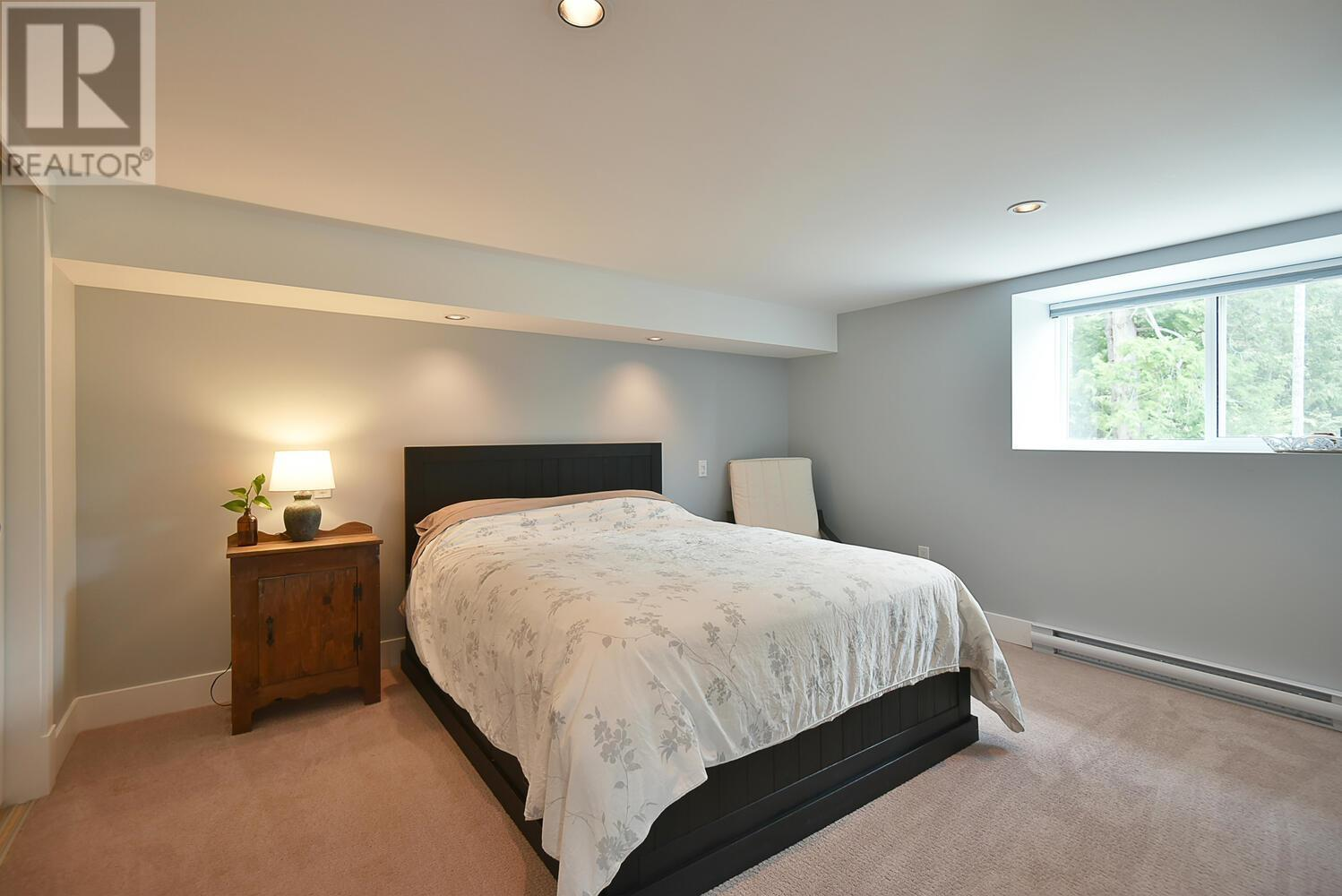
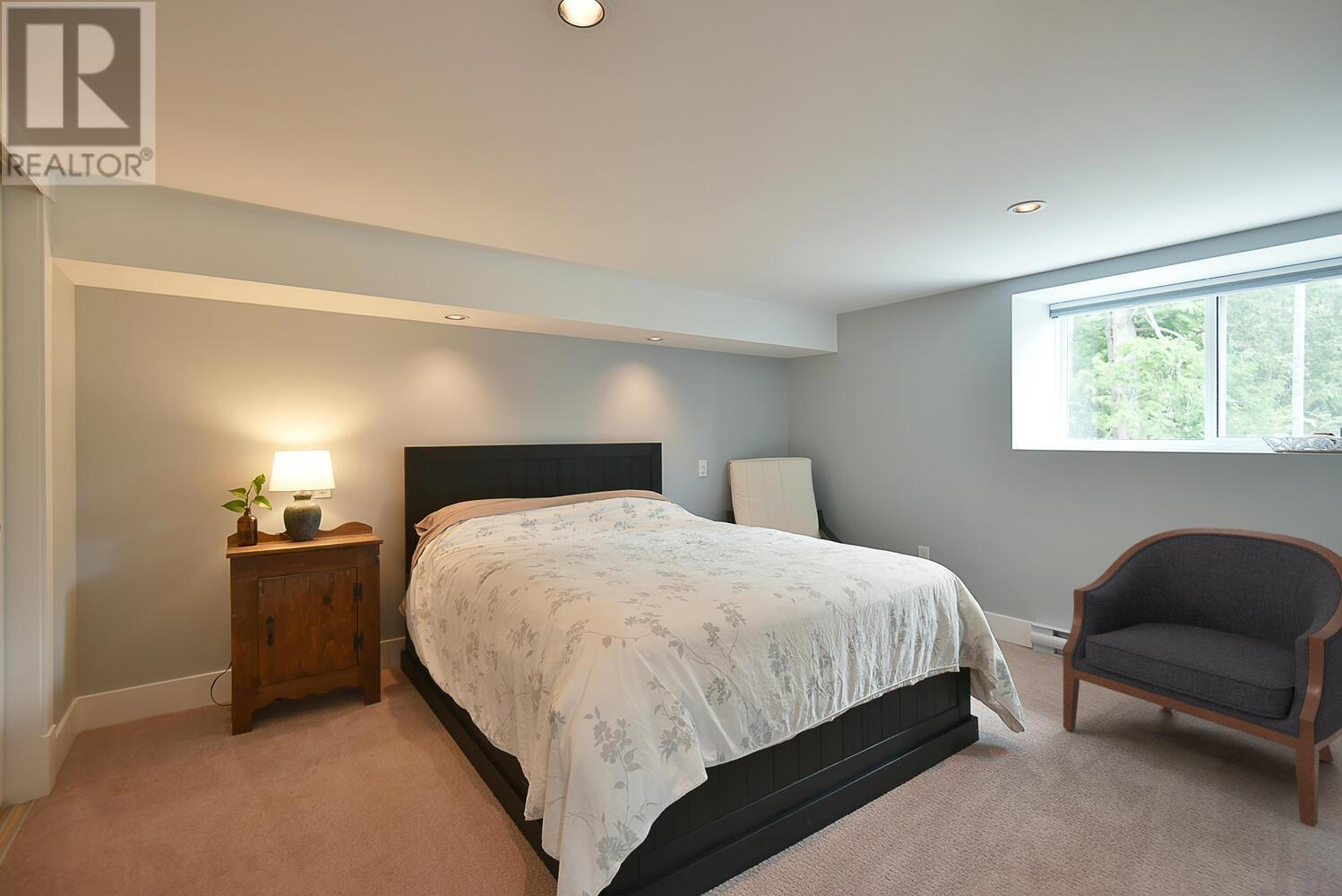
+ chair [1062,527,1342,827]
